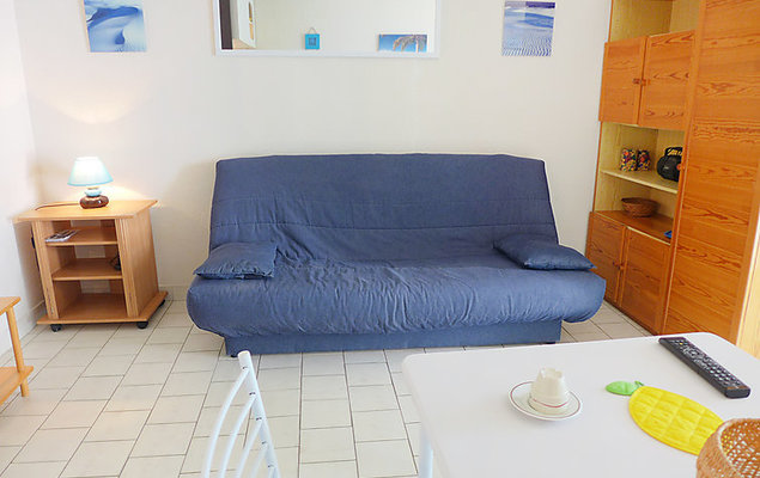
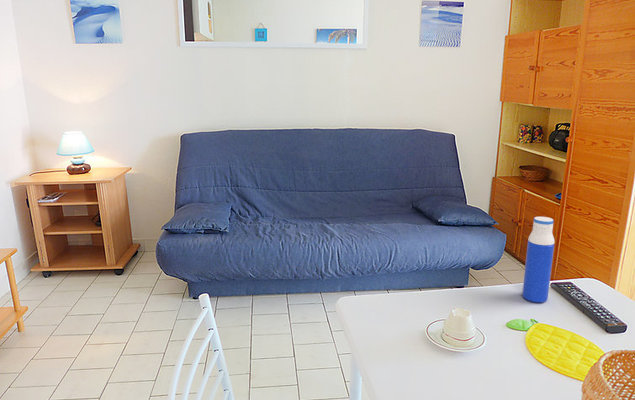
+ water bottle [521,216,555,304]
